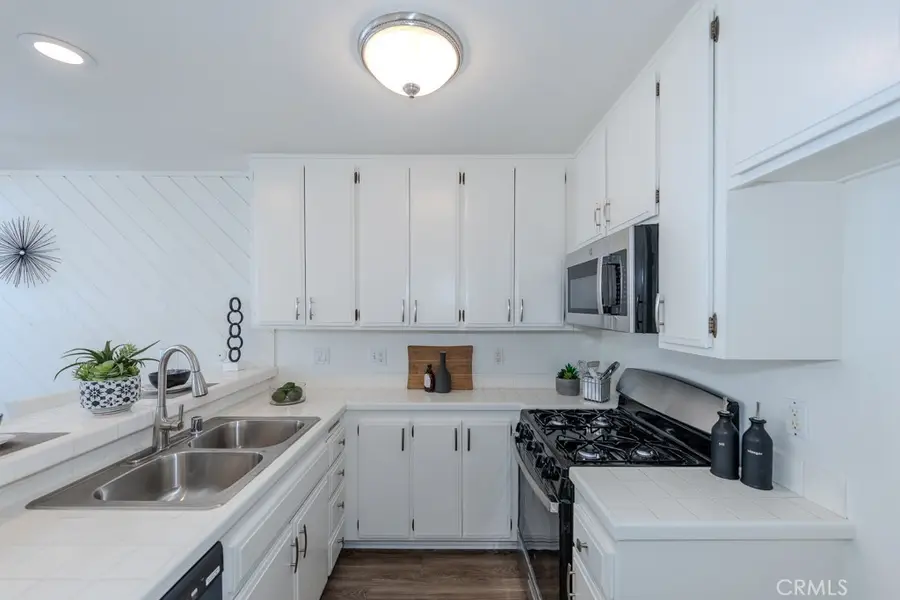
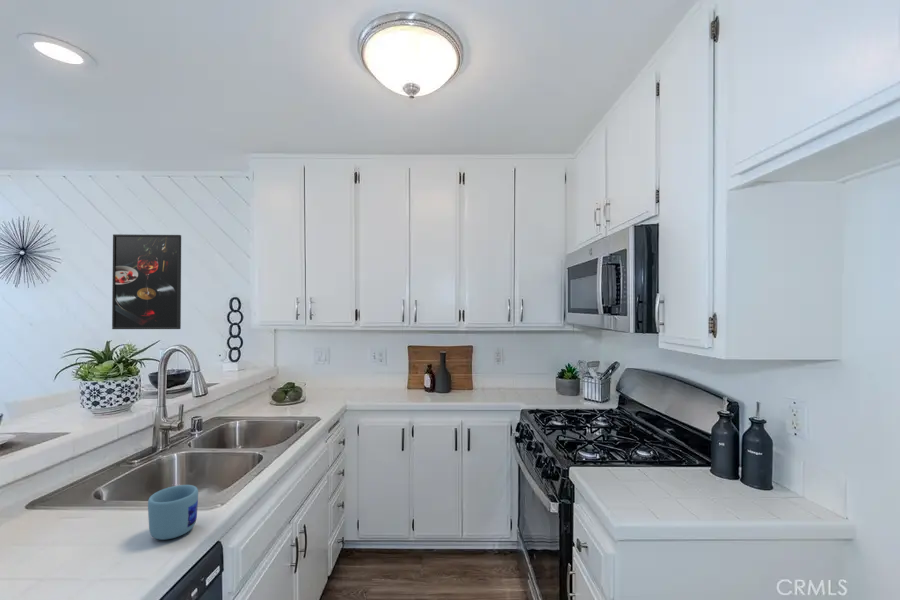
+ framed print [111,233,182,330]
+ mug [147,484,199,541]
